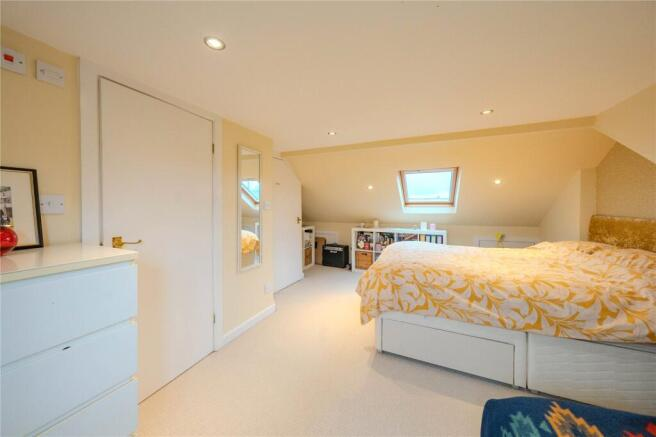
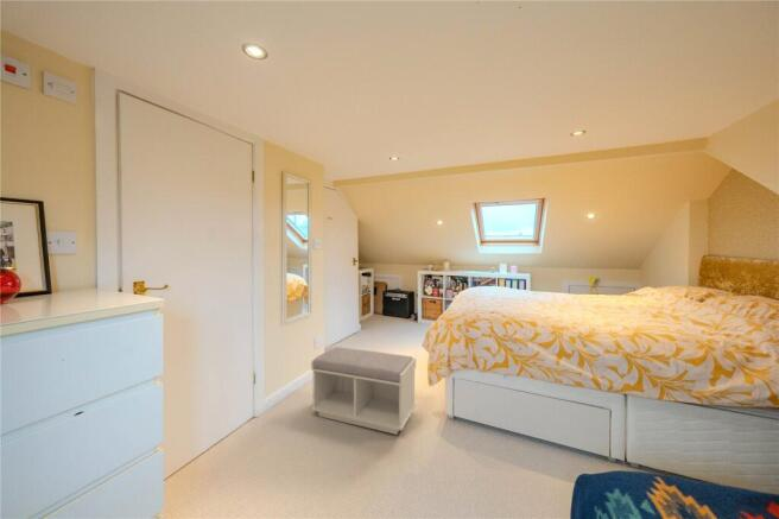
+ bench [310,346,417,436]
